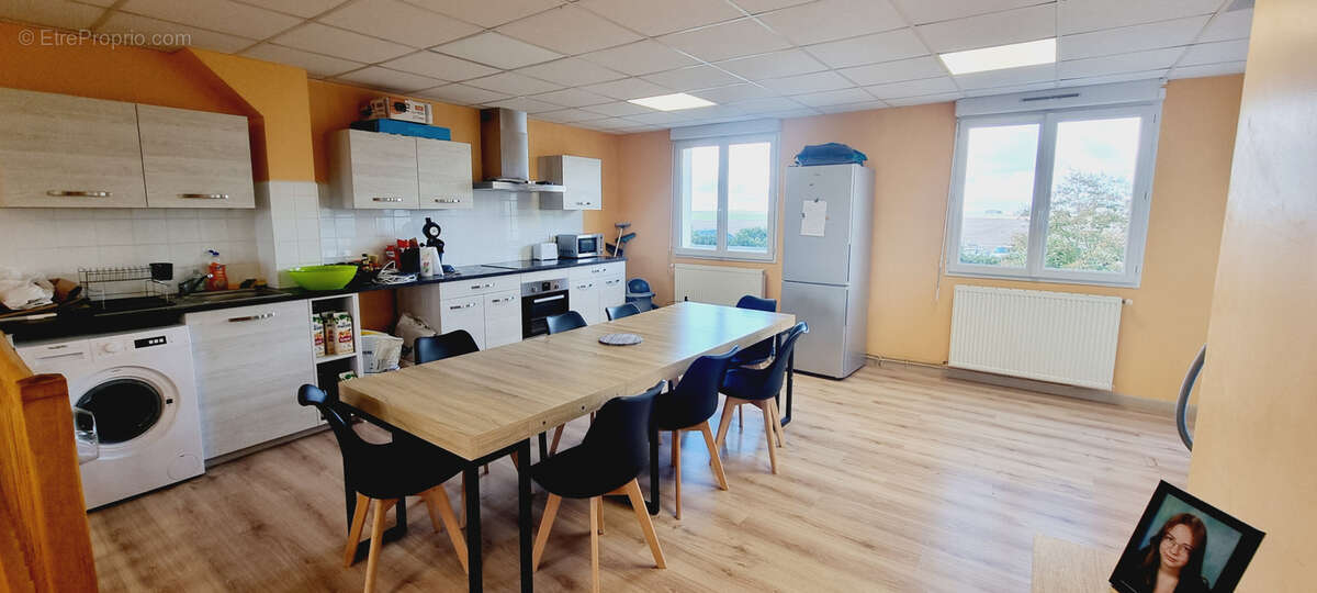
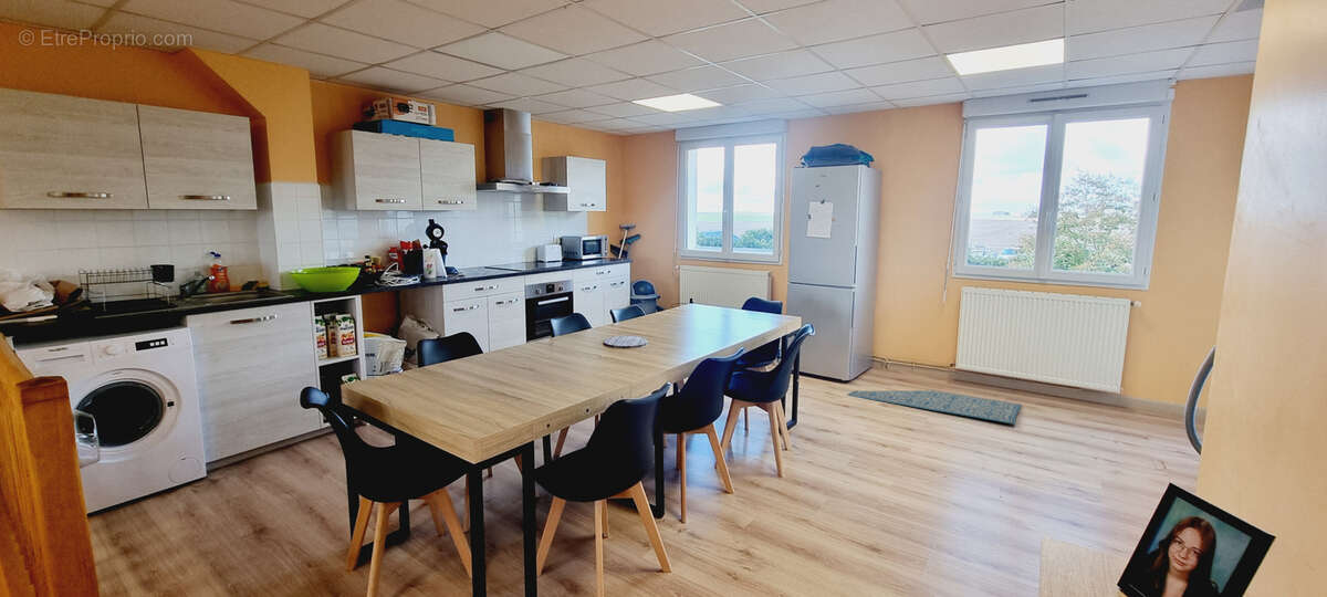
+ rug [846,389,1022,426]
